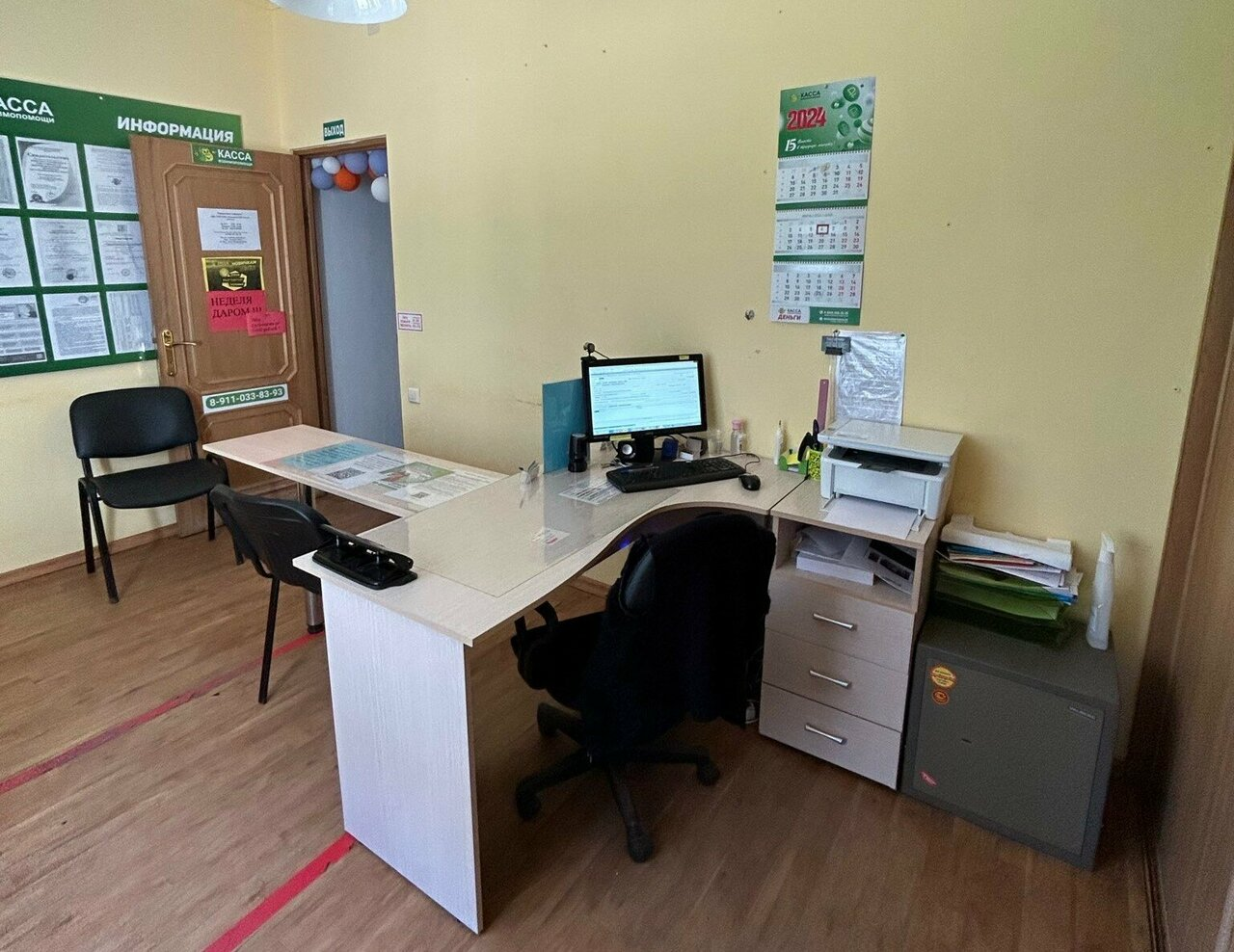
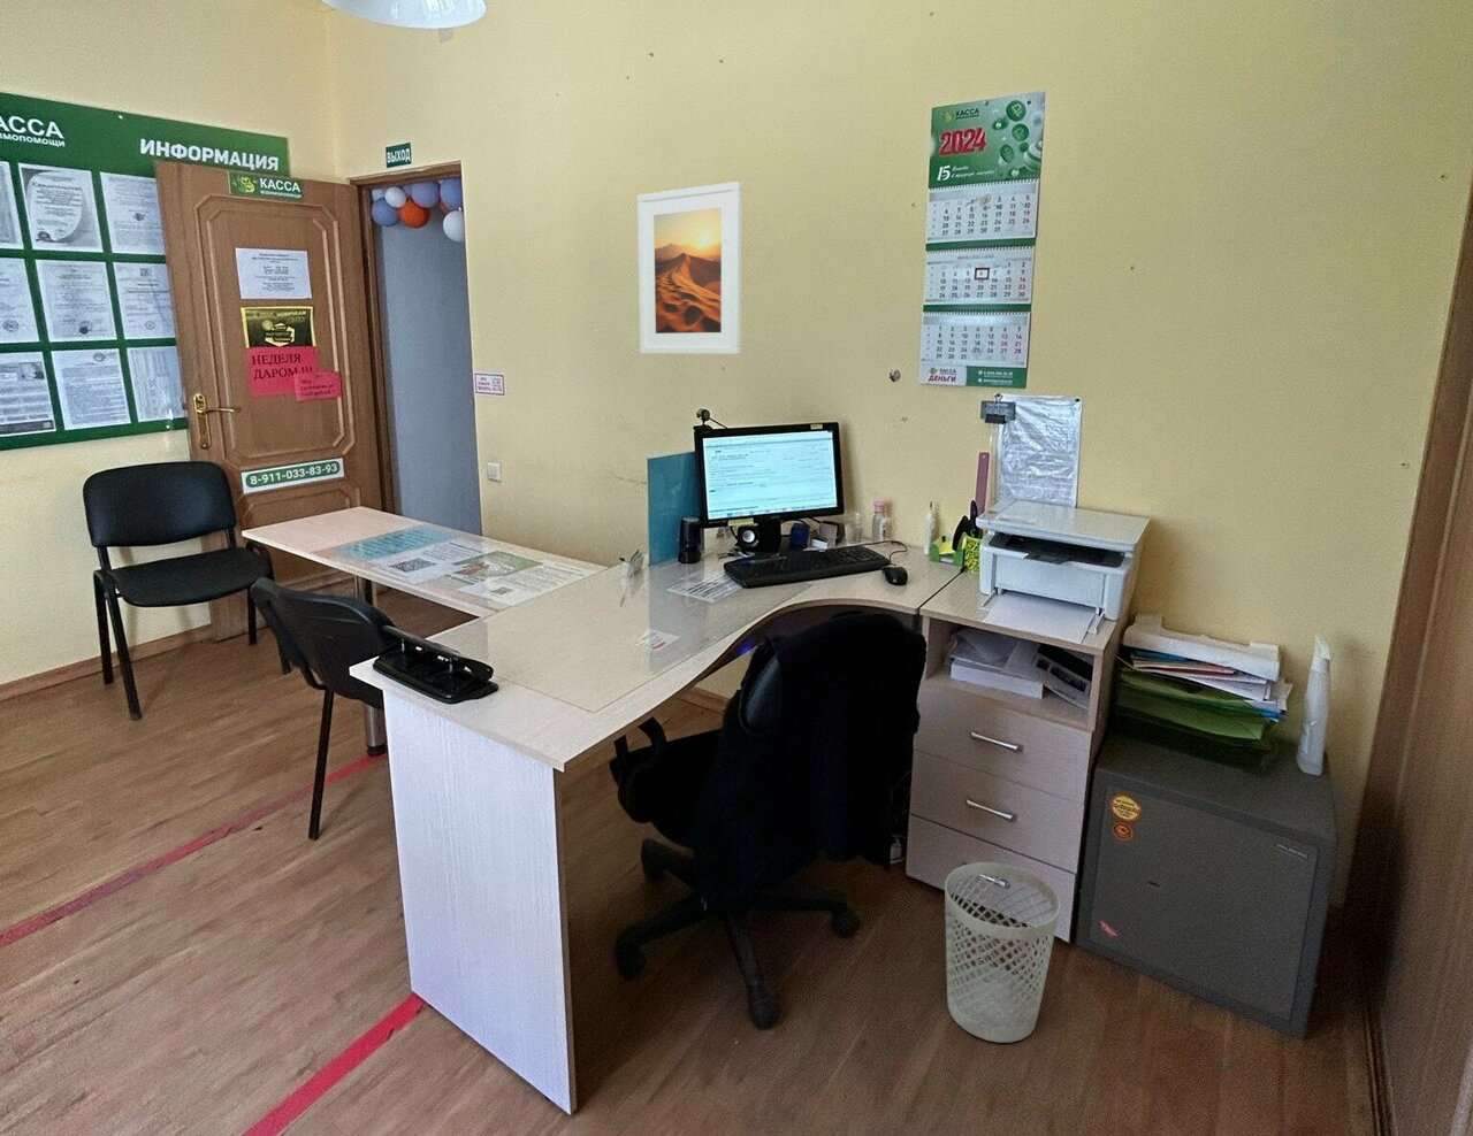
+ wastebasket [944,862,1062,1044]
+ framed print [636,180,744,356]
